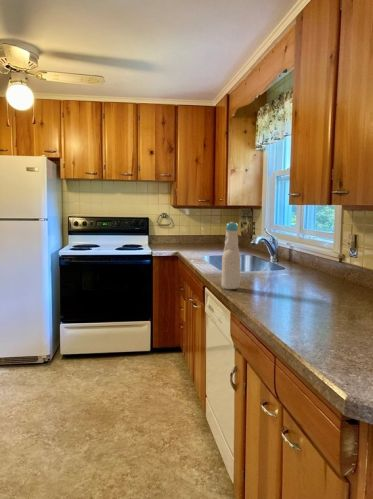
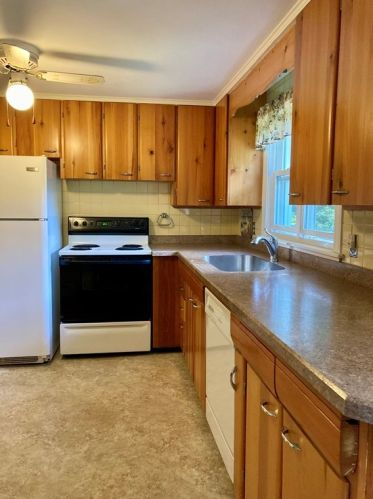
- bottle [221,221,241,290]
